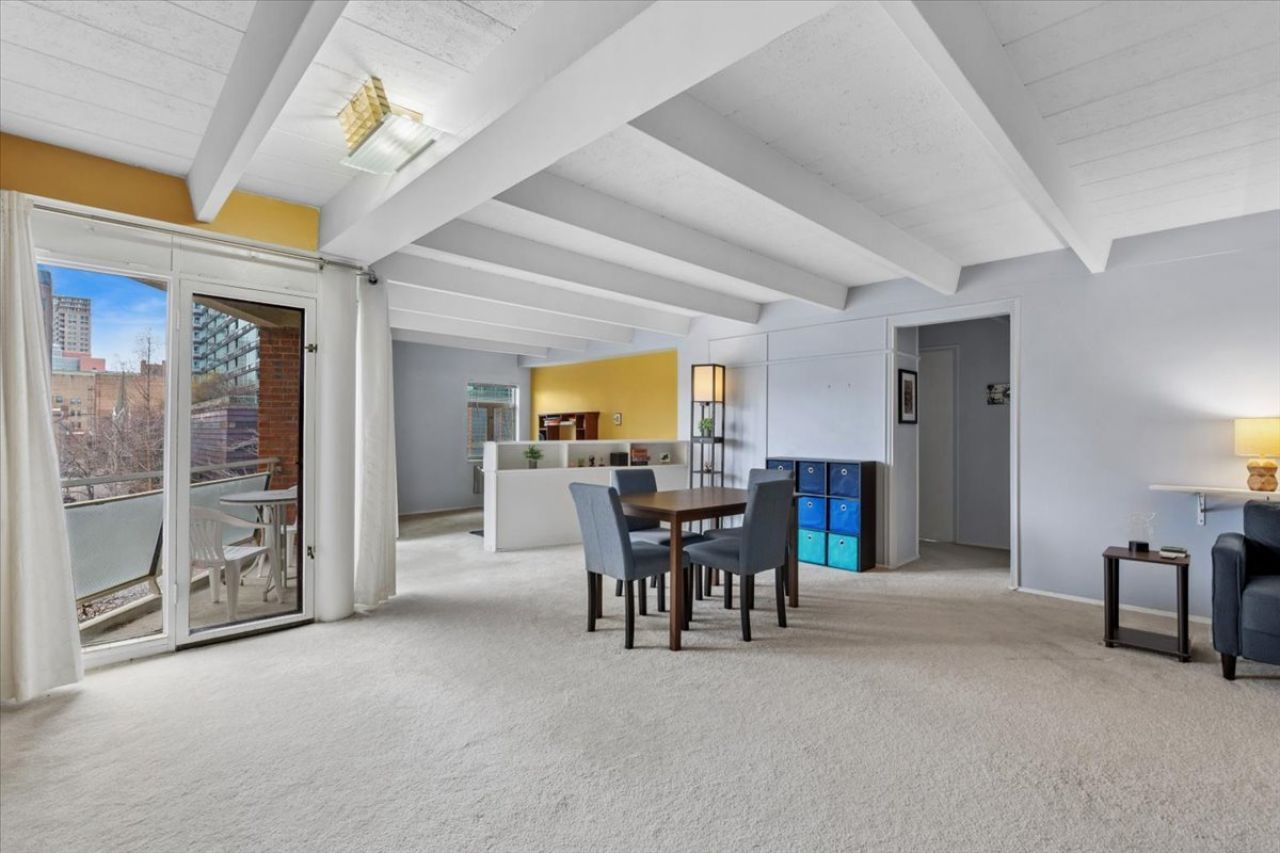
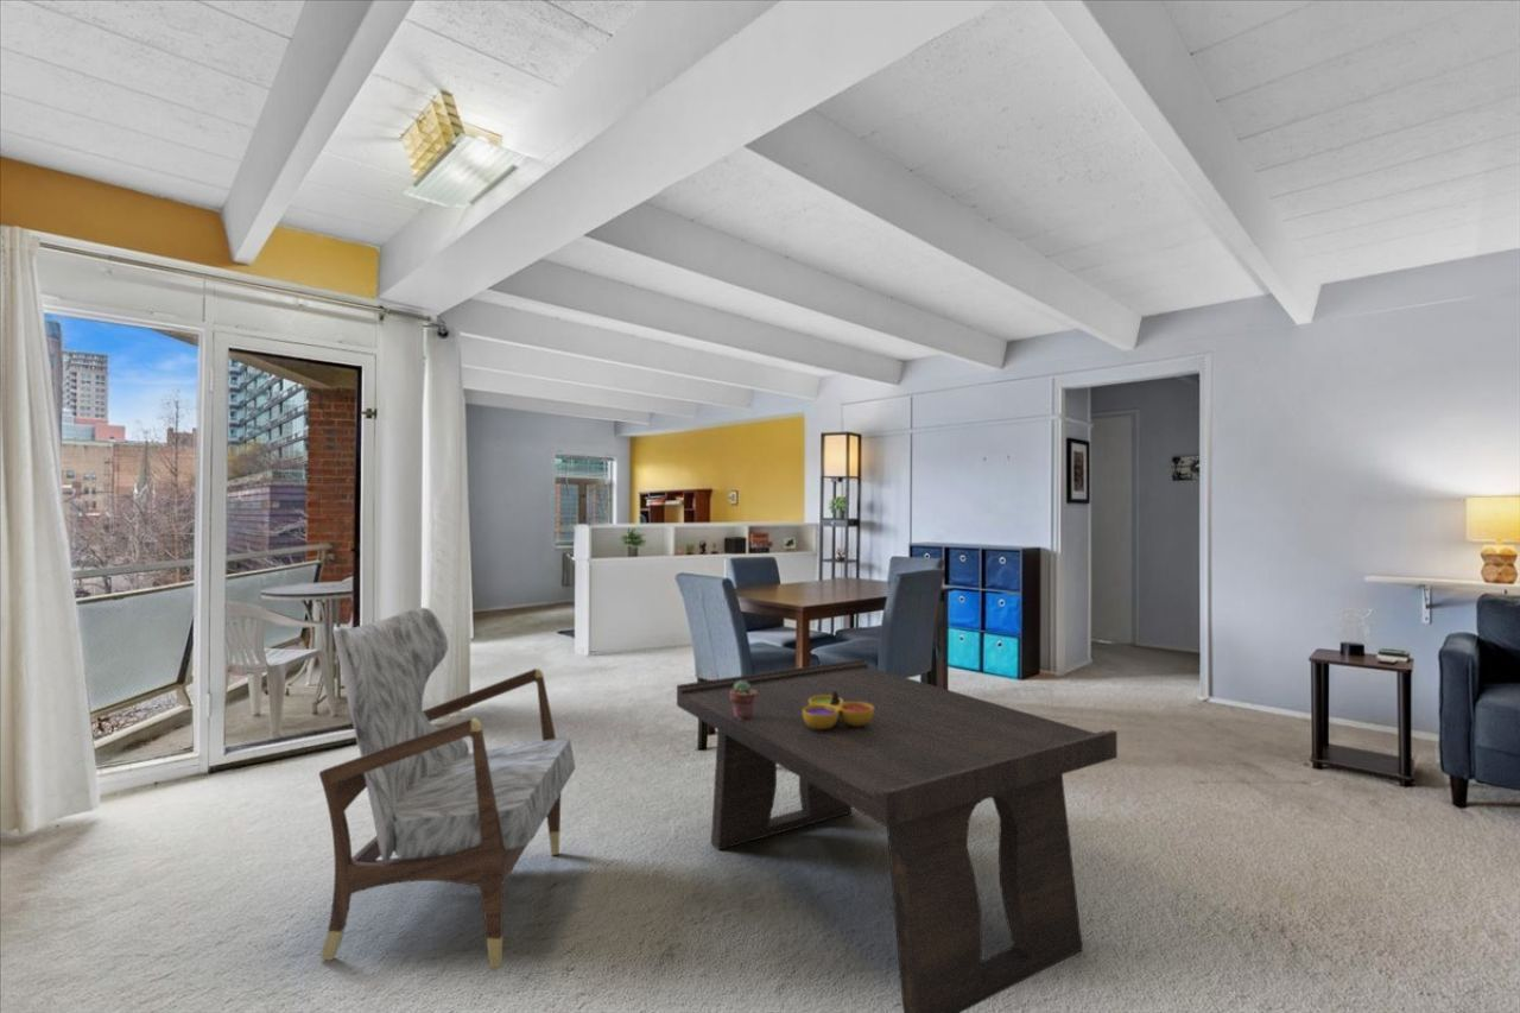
+ potted succulent [730,680,756,720]
+ coffee table [676,658,1119,1013]
+ decorative bowl [803,691,874,730]
+ armchair [318,607,577,969]
